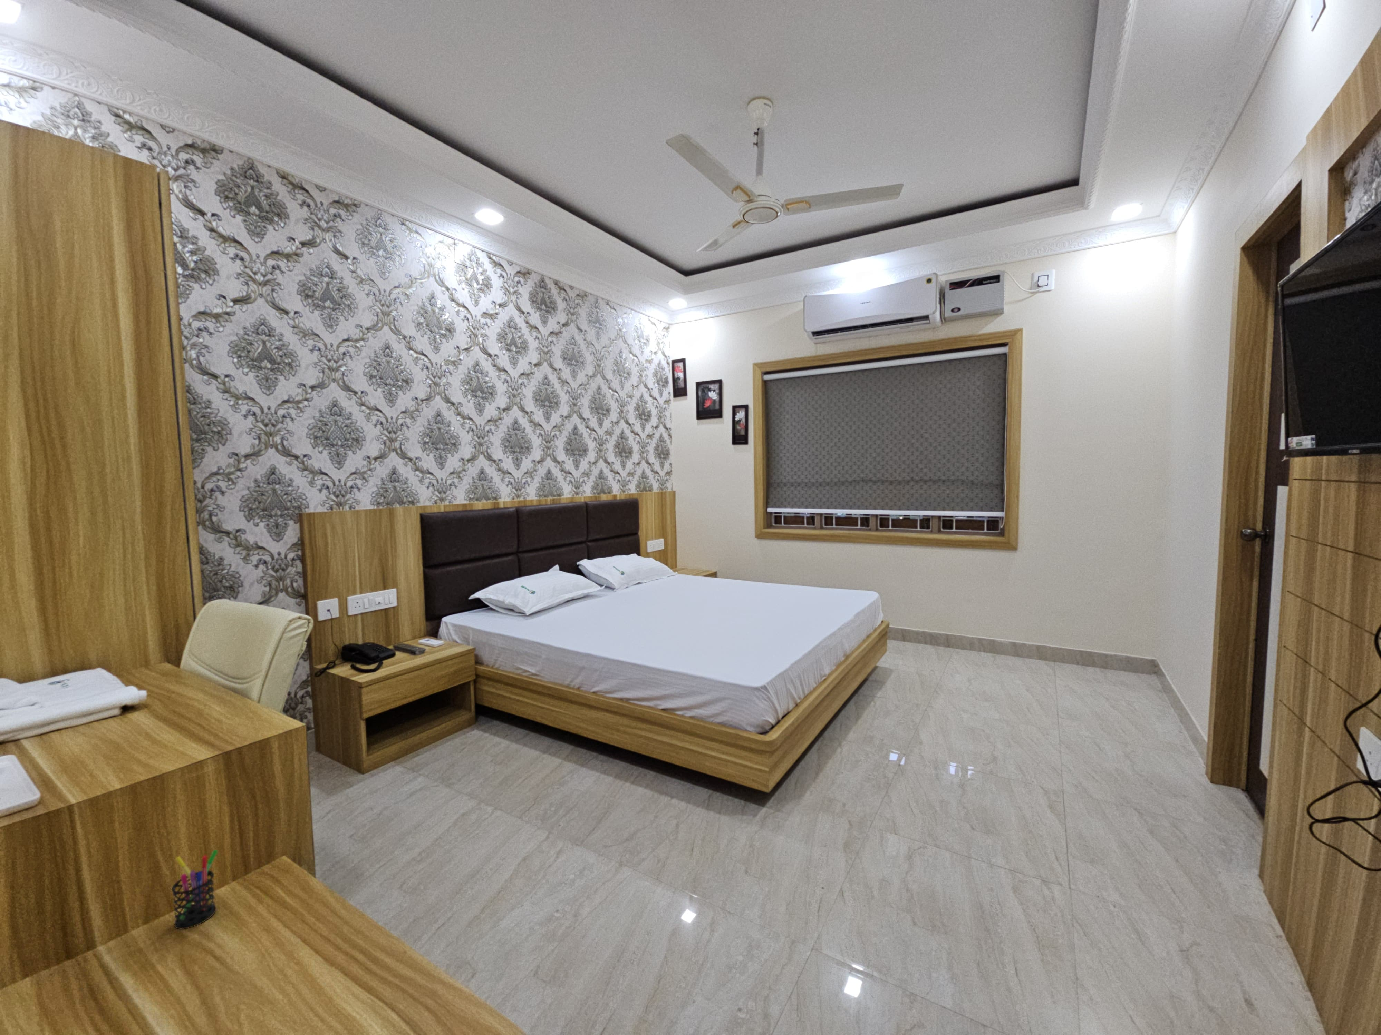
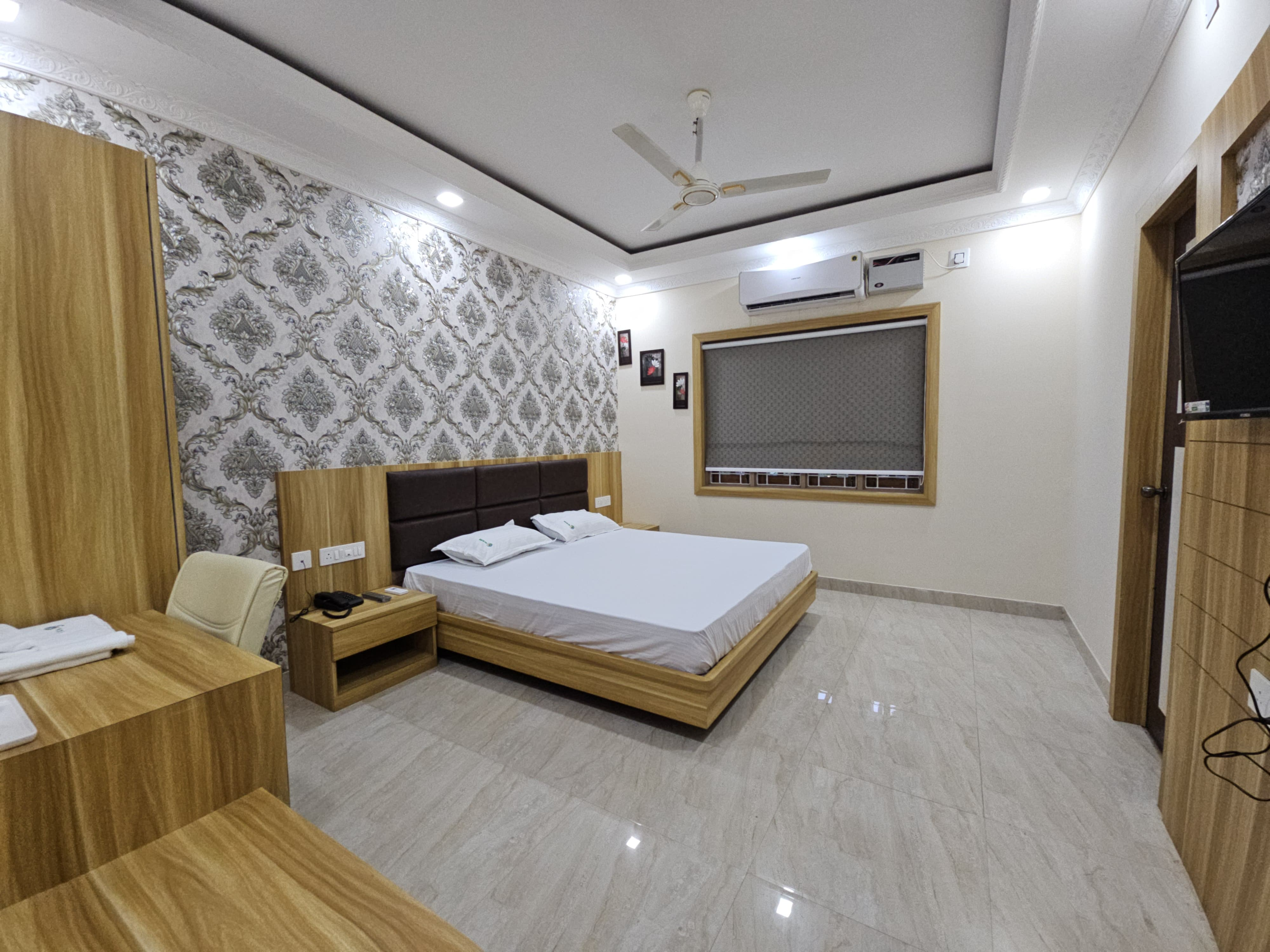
- pen holder [171,850,219,930]
